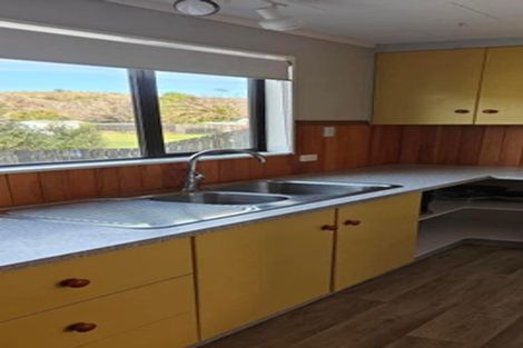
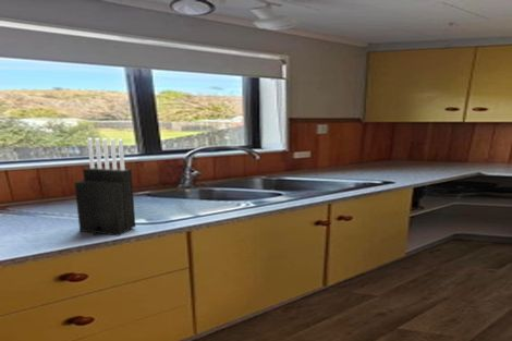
+ knife block [74,136,136,236]
